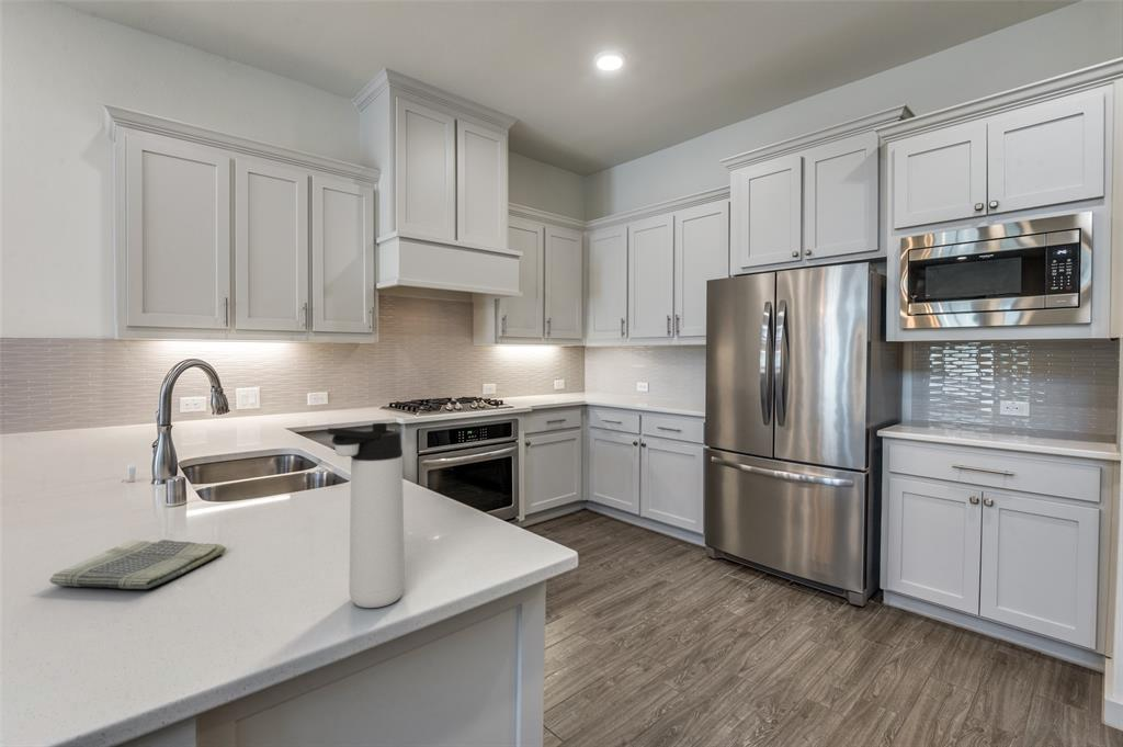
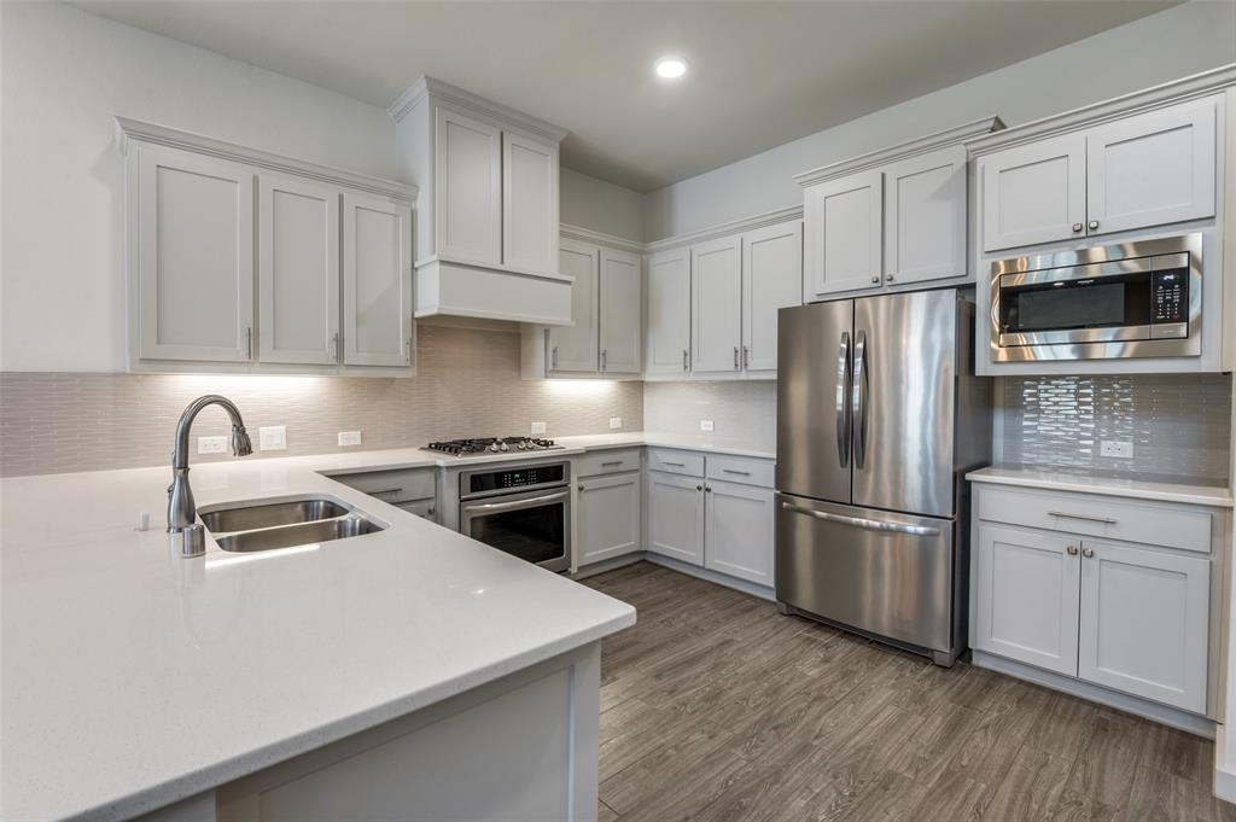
- dish towel [48,537,227,590]
- thermos bottle [327,422,406,609]
